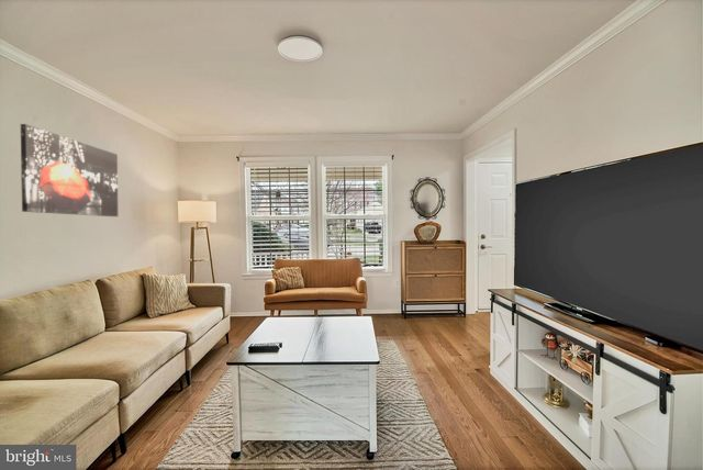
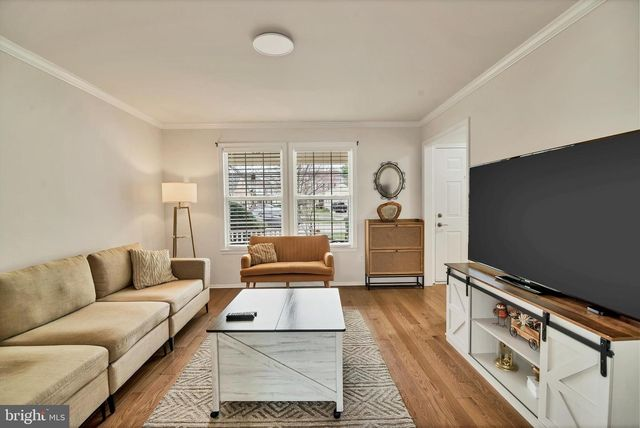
- wall art [20,123,119,217]
